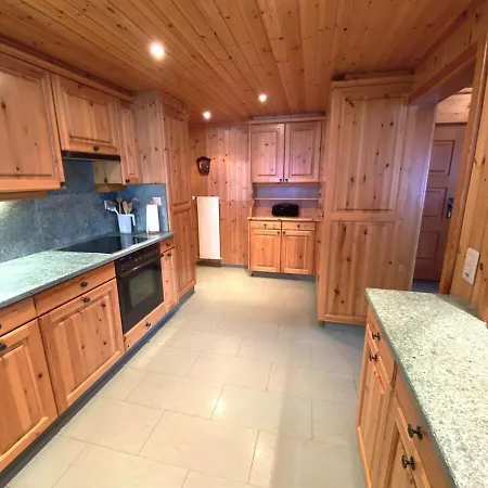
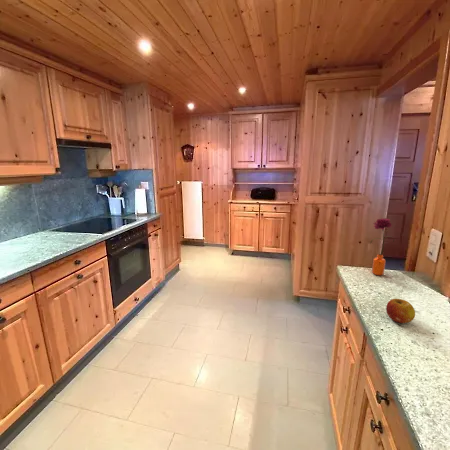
+ fruit [385,298,416,324]
+ flower [369,217,395,276]
